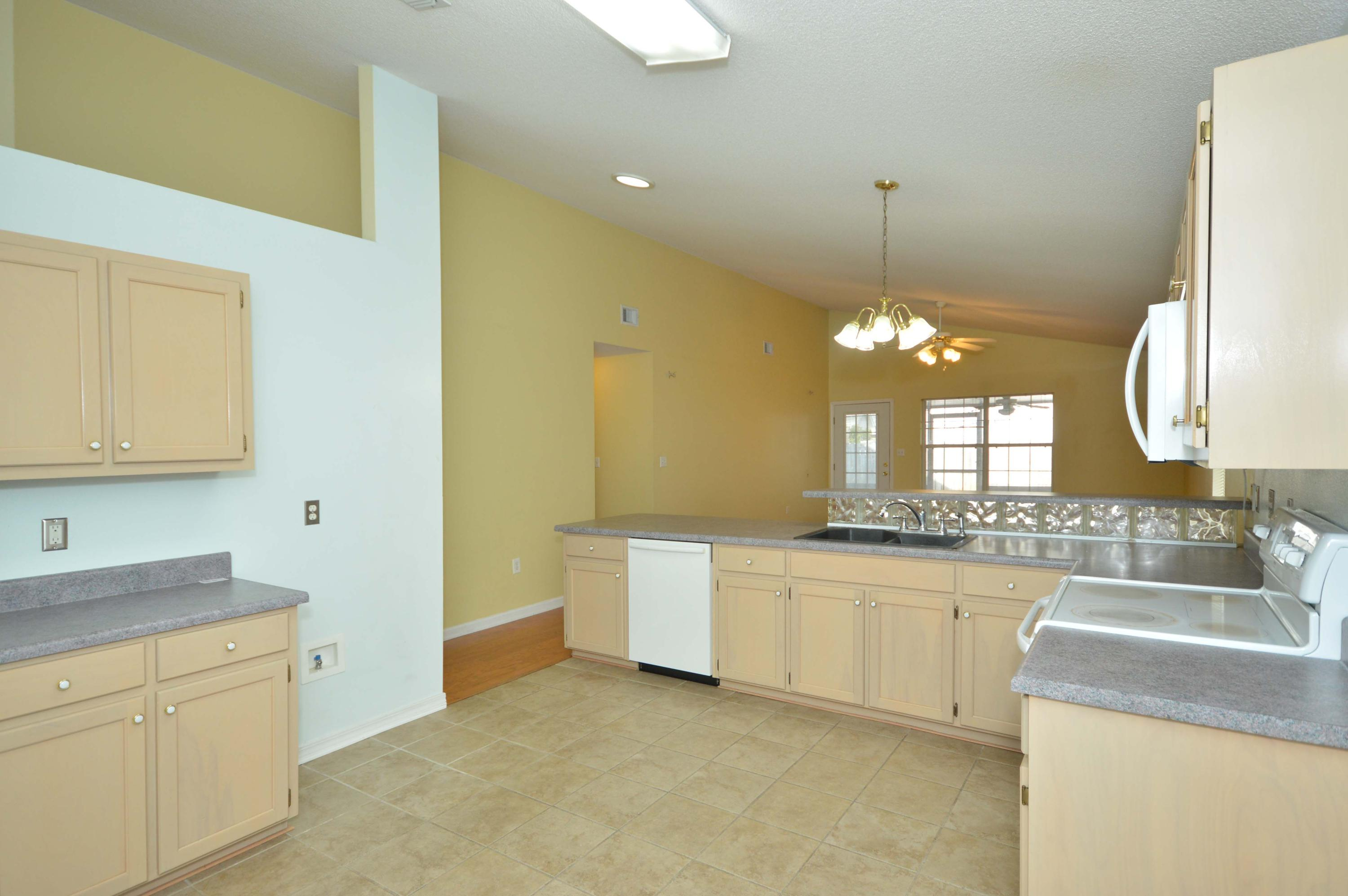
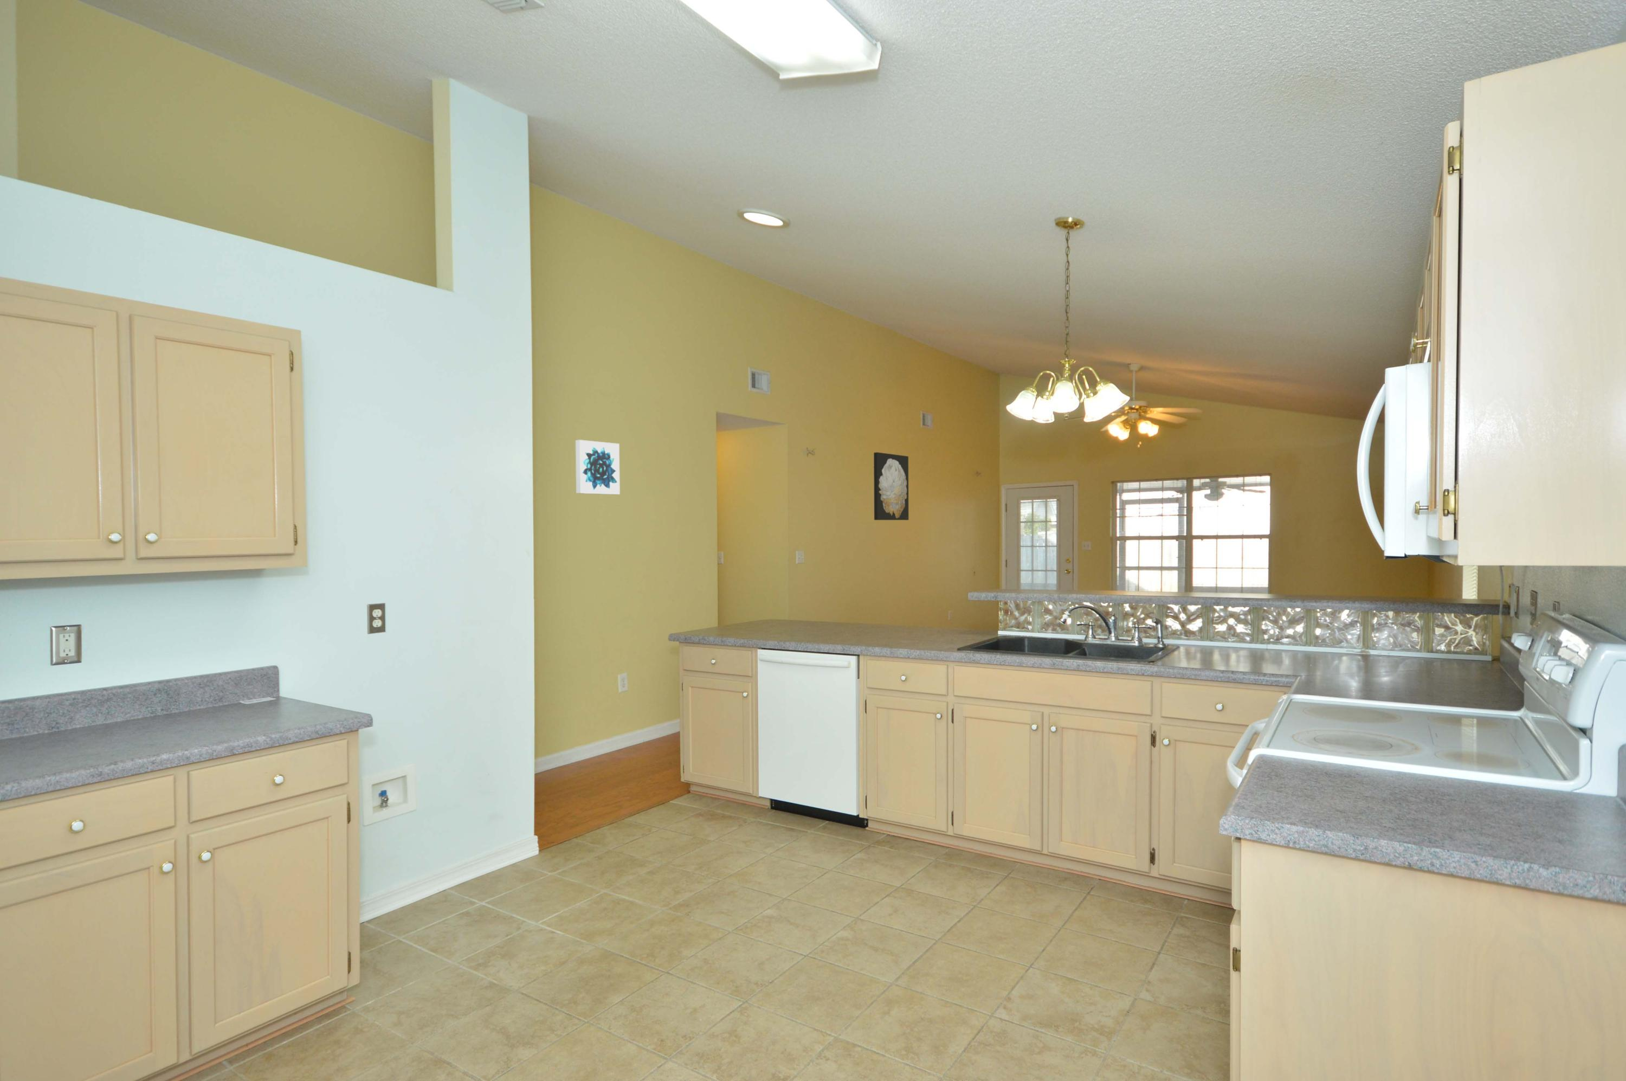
+ wall art [575,439,620,495]
+ wall art [873,451,909,520]
